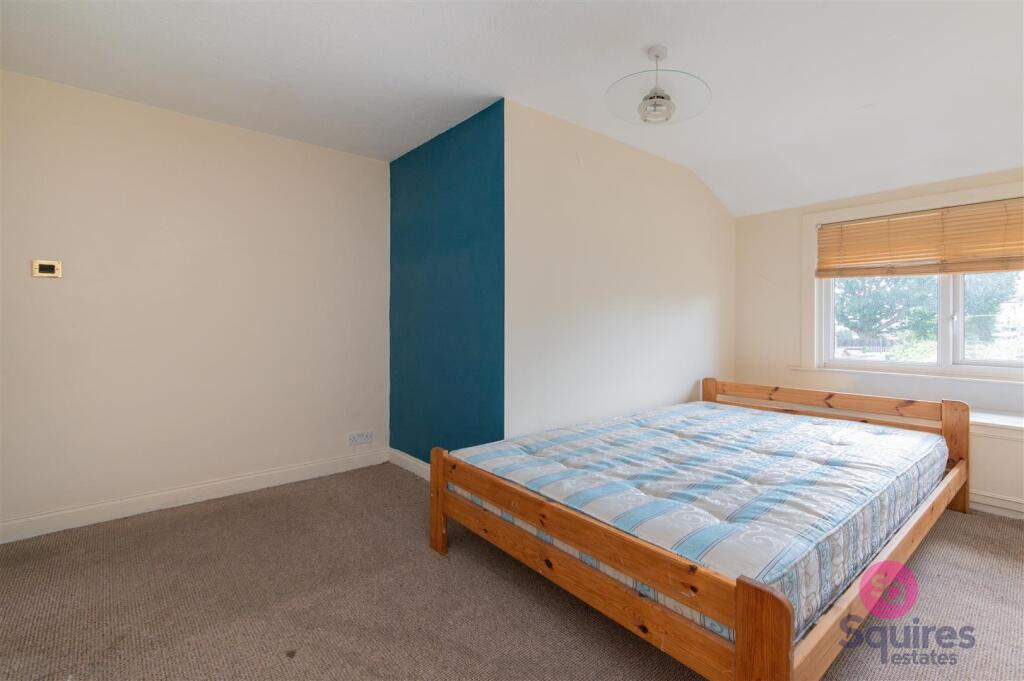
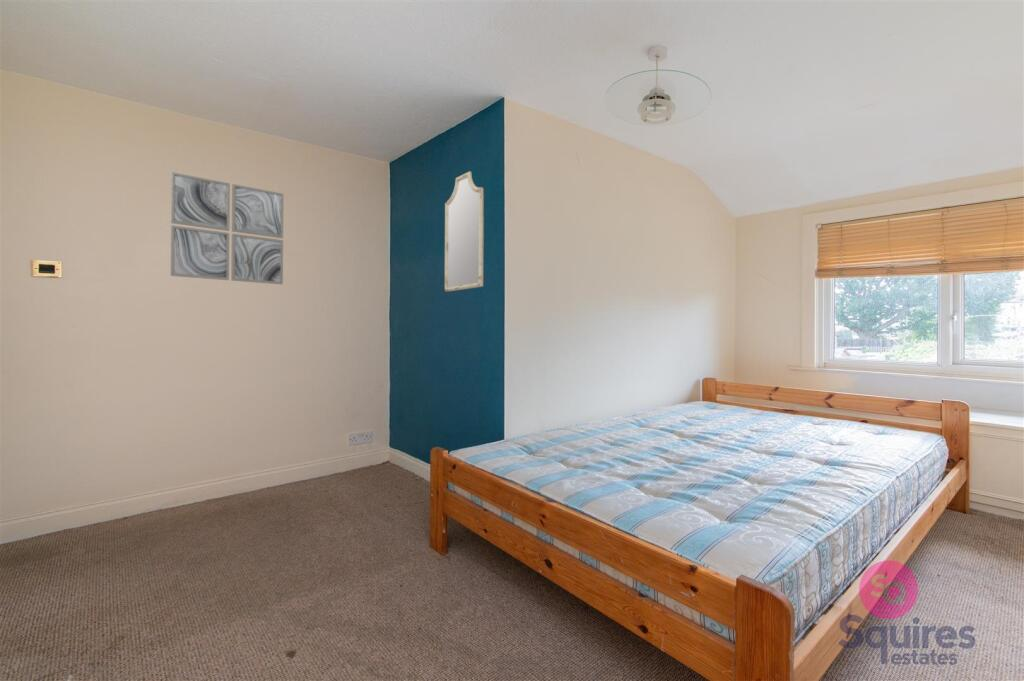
+ home mirror [444,170,485,293]
+ wall art [170,171,284,286]
